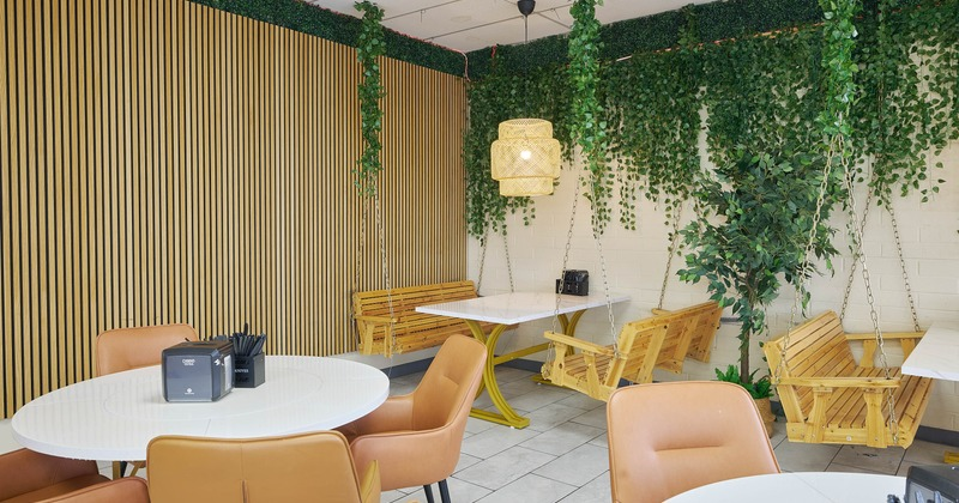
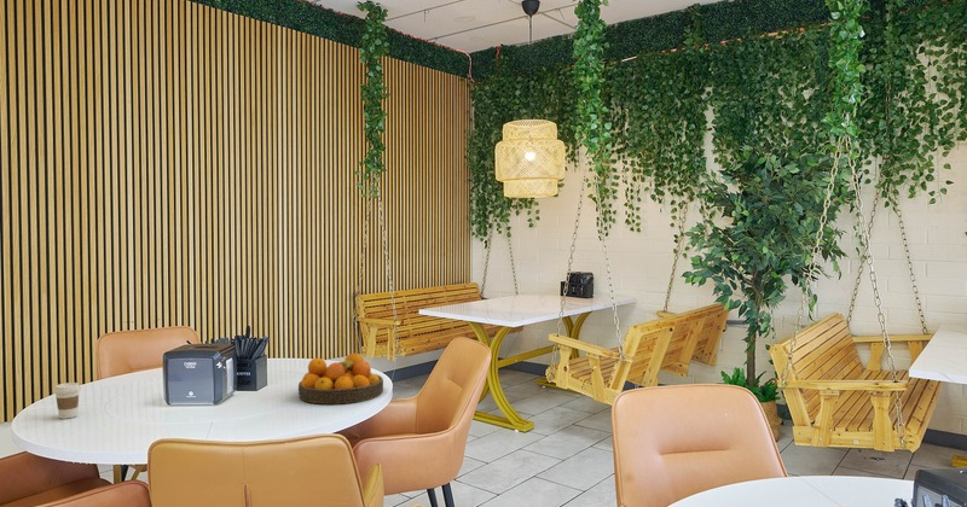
+ coffee cup [52,381,82,420]
+ fruit bowl [297,352,384,404]
